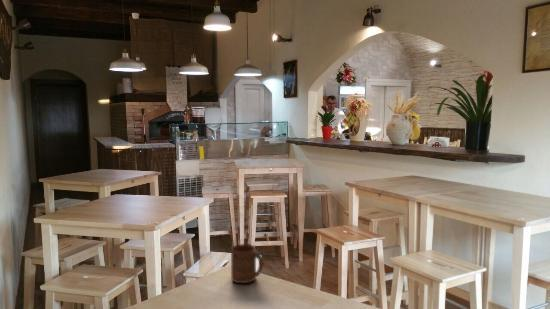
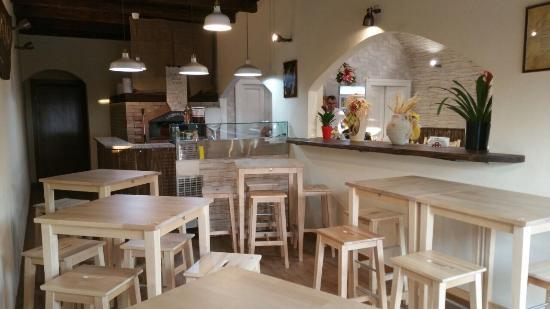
- cup [230,243,264,284]
